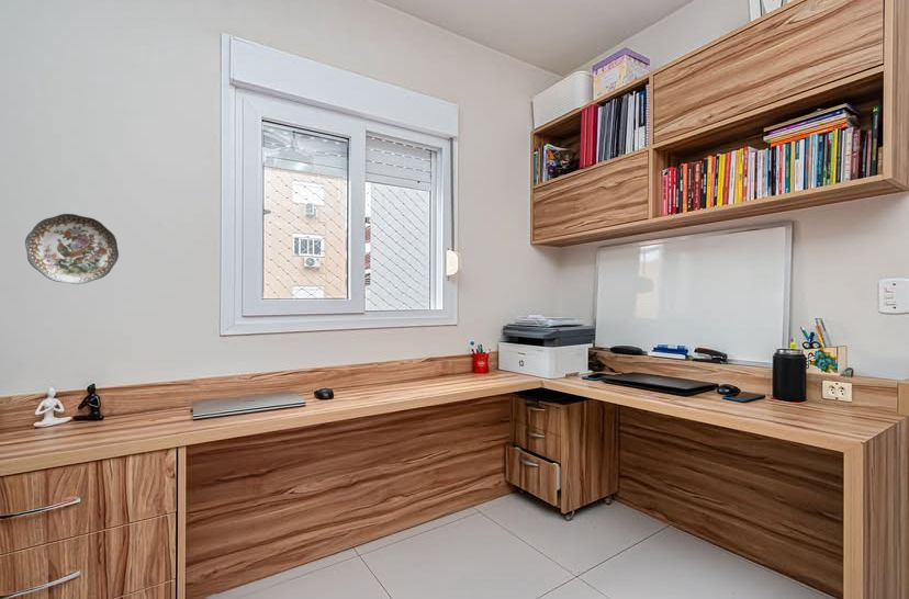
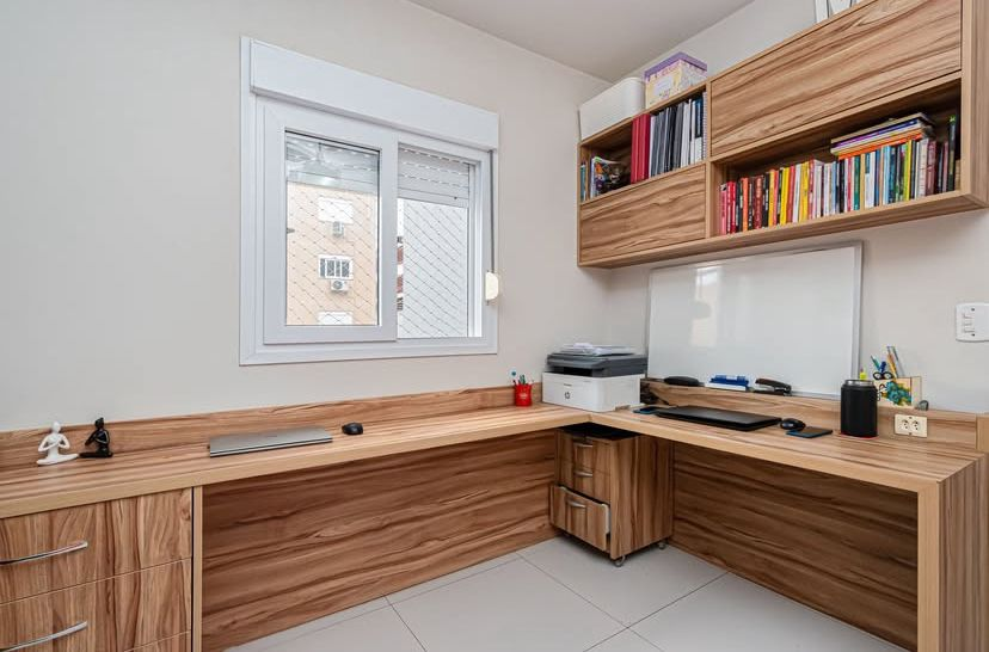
- decorative plate [24,213,120,285]
